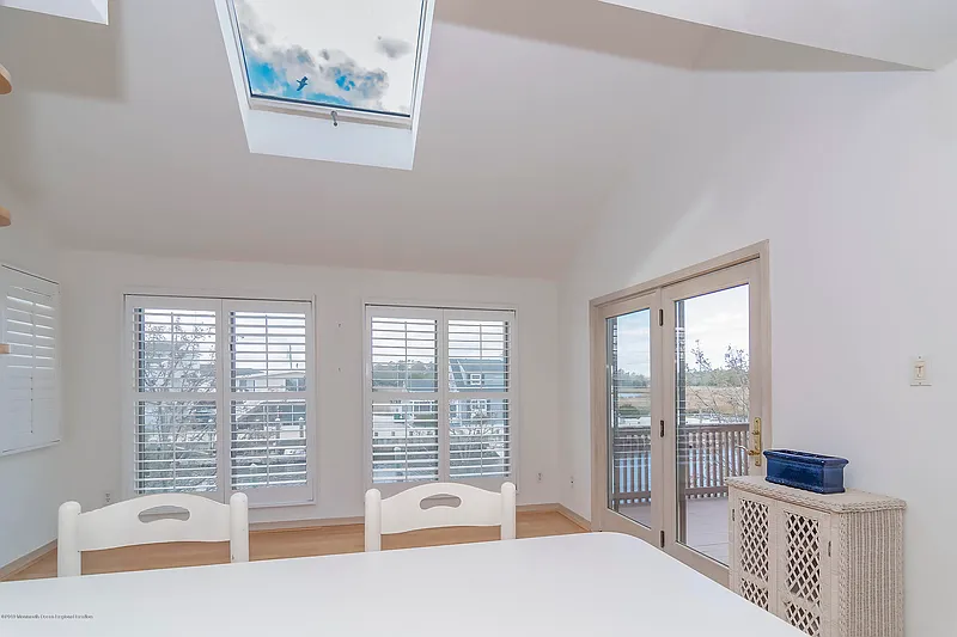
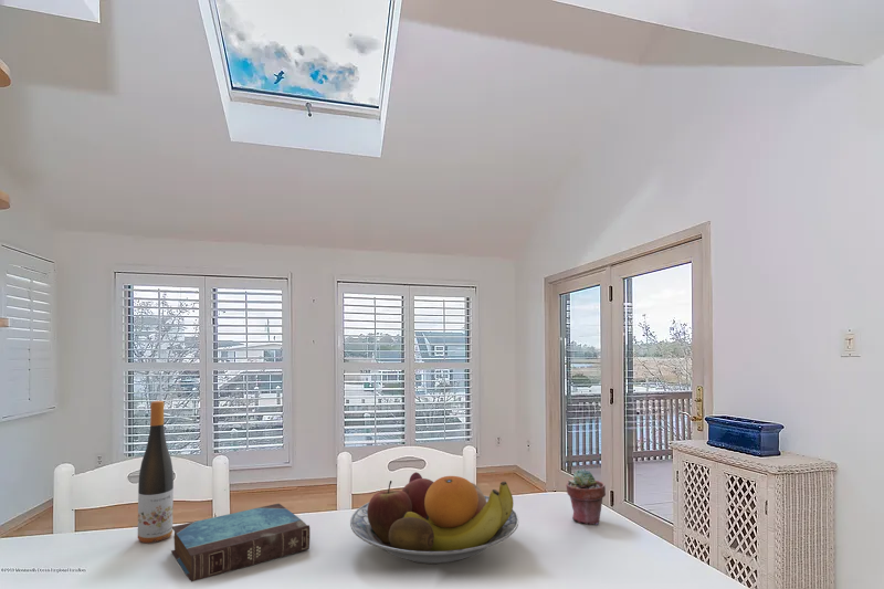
+ book [170,503,311,582]
+ potted succulent [565,469,607,526]
+ fruit bowl [349,471,519,565]
+ wine bottle [137,400,175,544]
